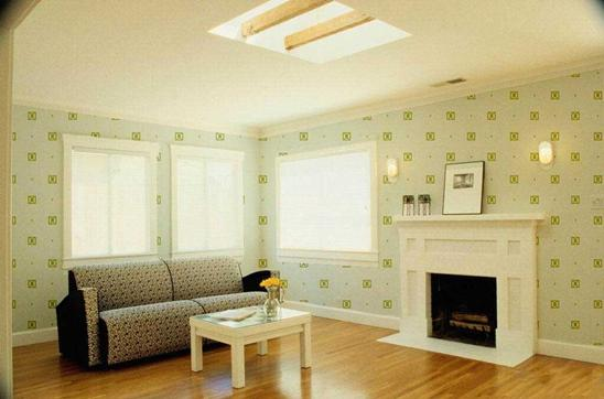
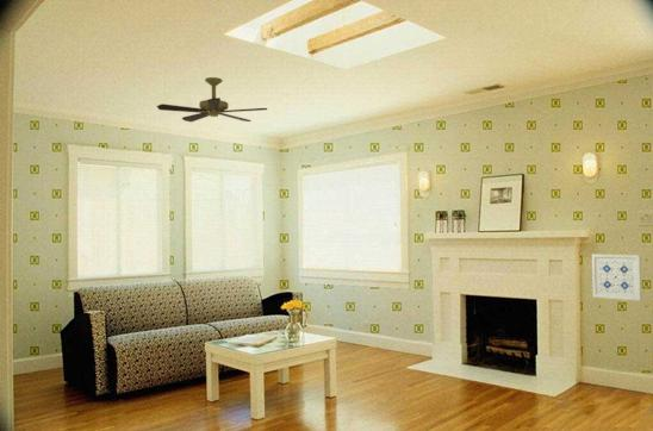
+ wall art [591,254,642,301]
+ ceiling fan [156,76,268,123]
